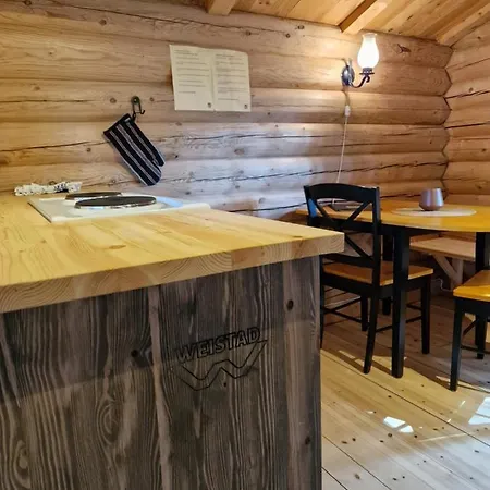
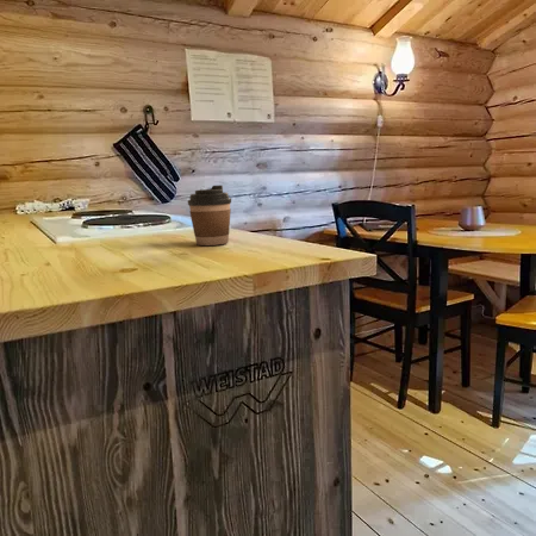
+ coffee cup [187,185,232,247]
